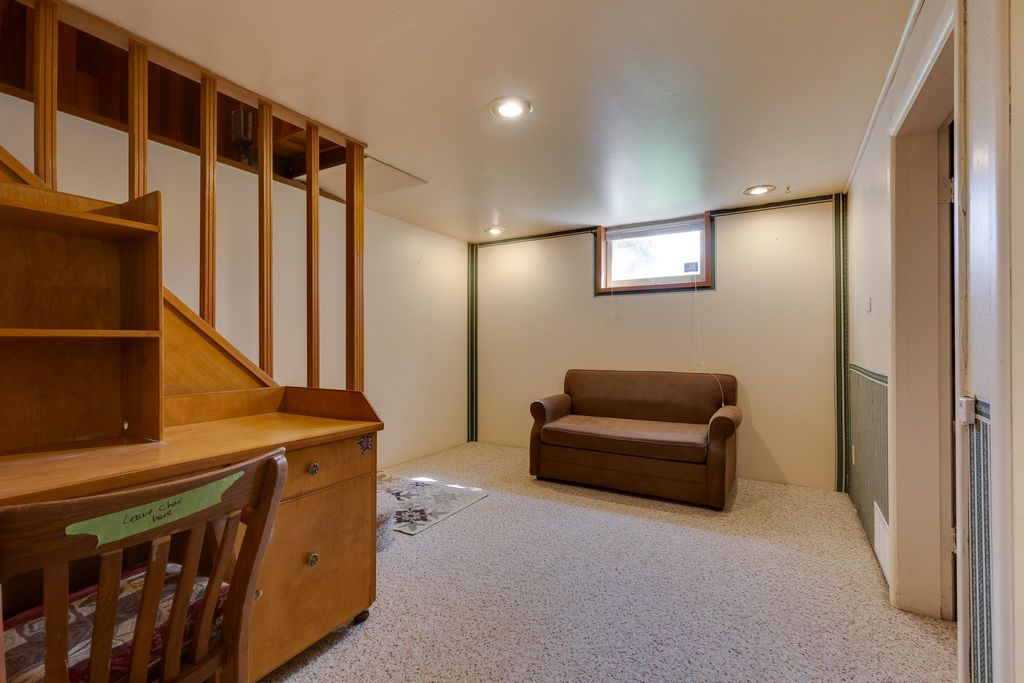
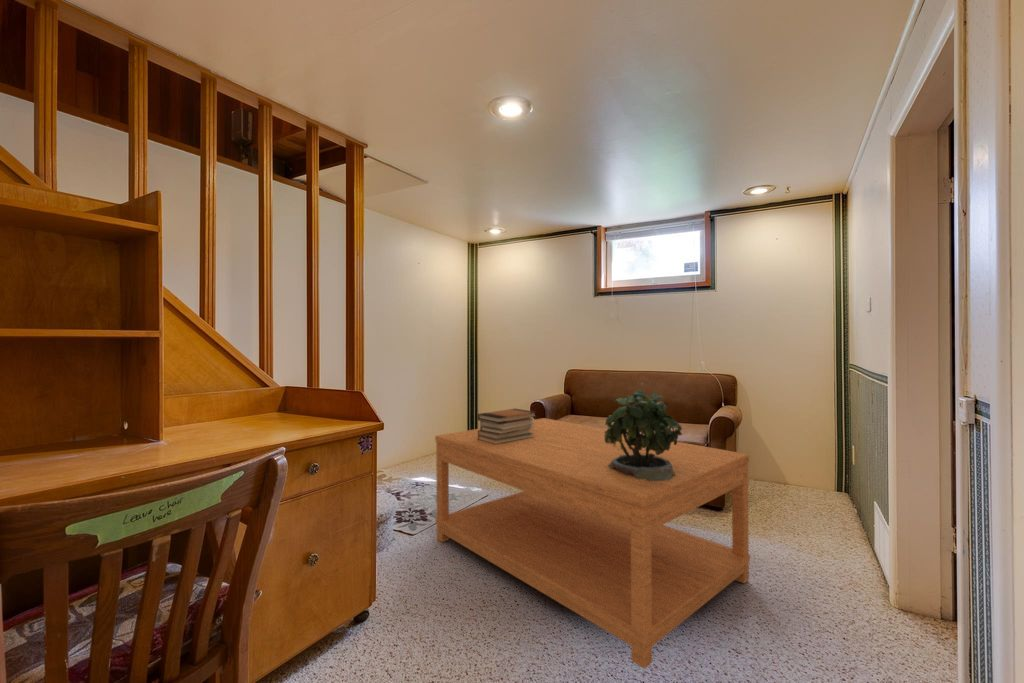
+ coffee table [434,417,751,670]
+ potted plant [604,382,683,481]
+ book stack [476,408,537,445]
